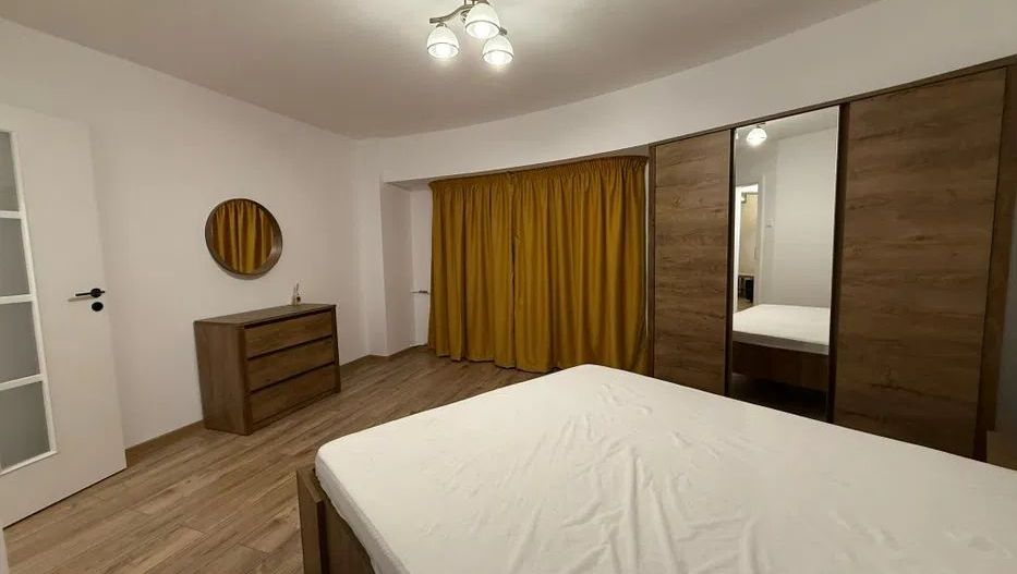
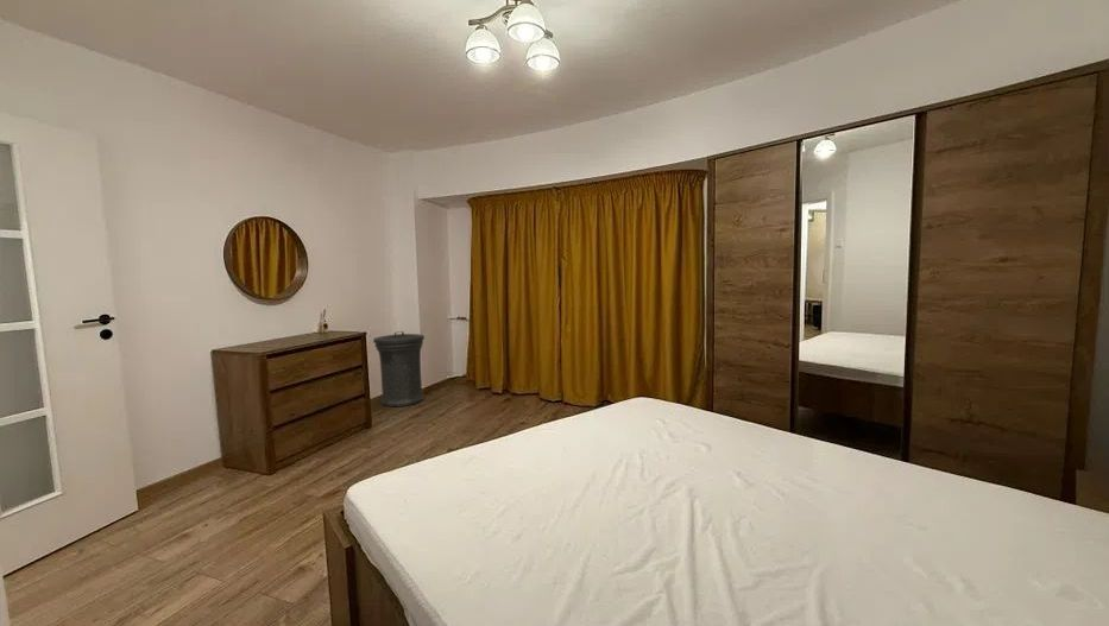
+ trash can [372,330,426,407]
